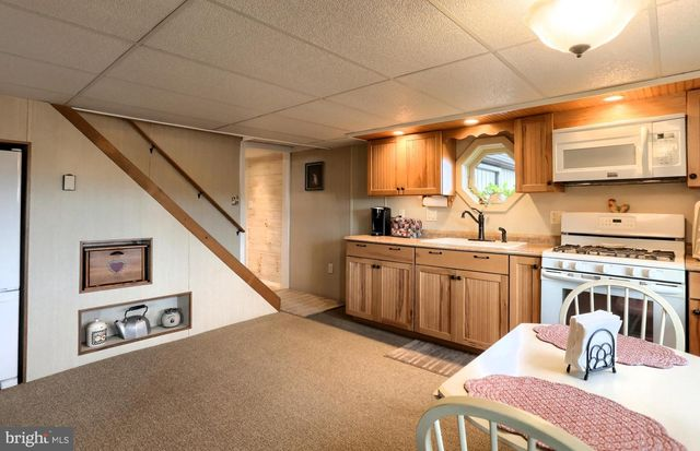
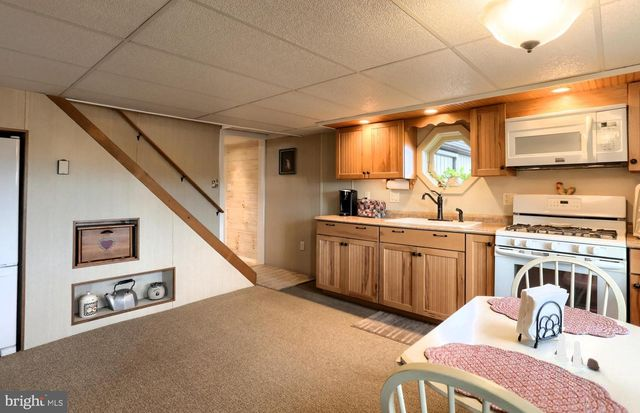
+ salt and pepper shaker set [553,333,601,370]
